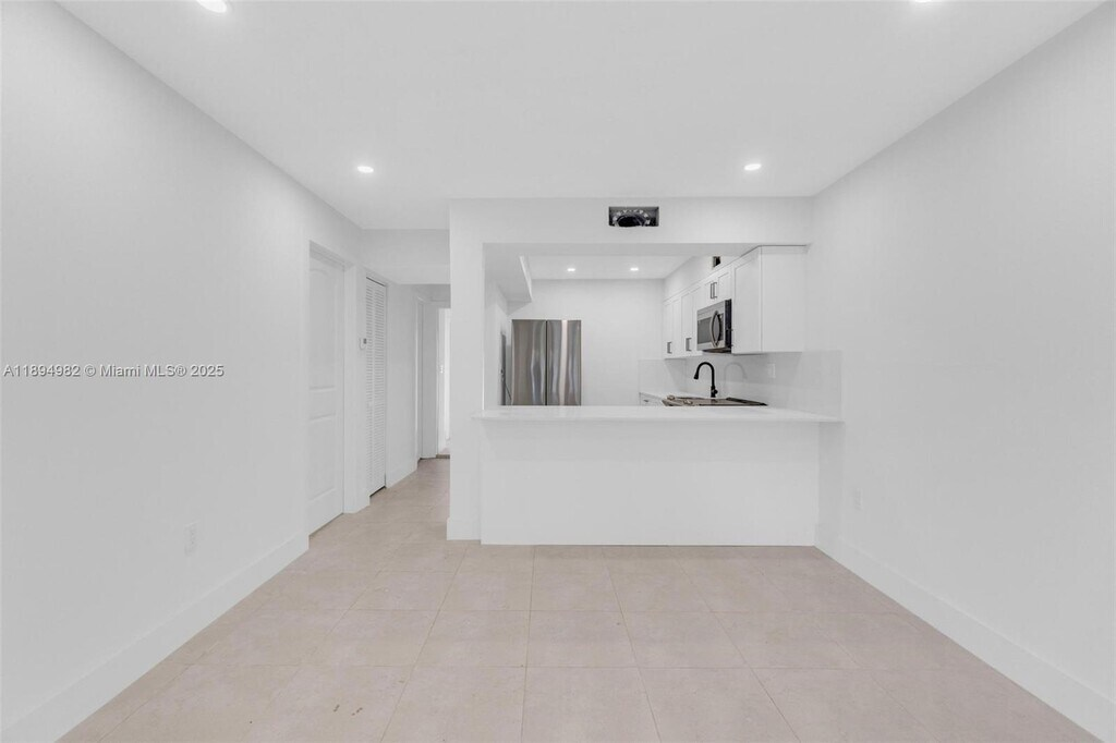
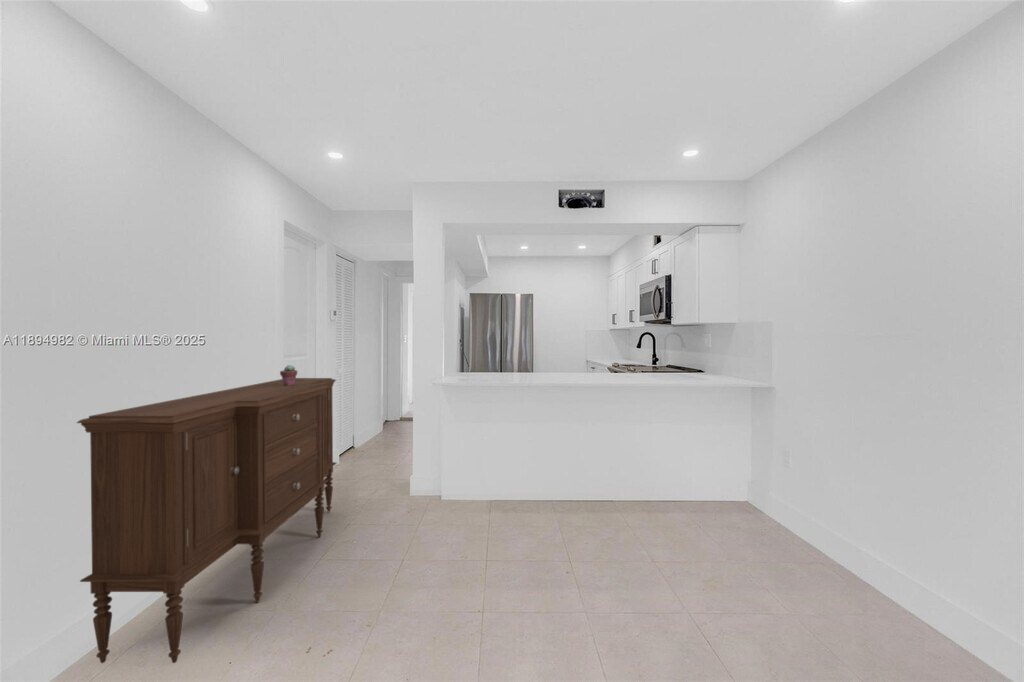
+ sideboard [76,377,338,664]
+ potted succulent [279,364,298,386]
